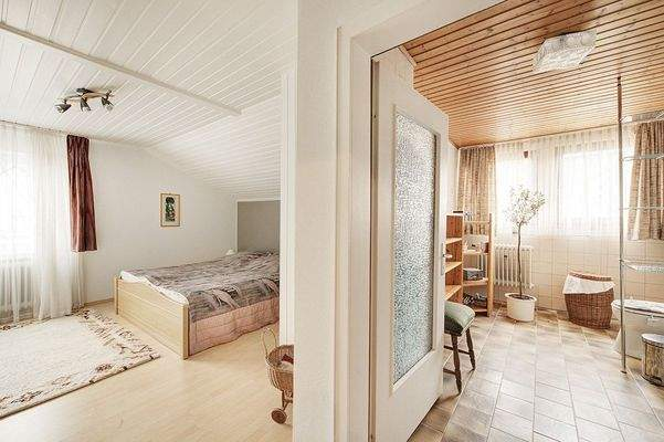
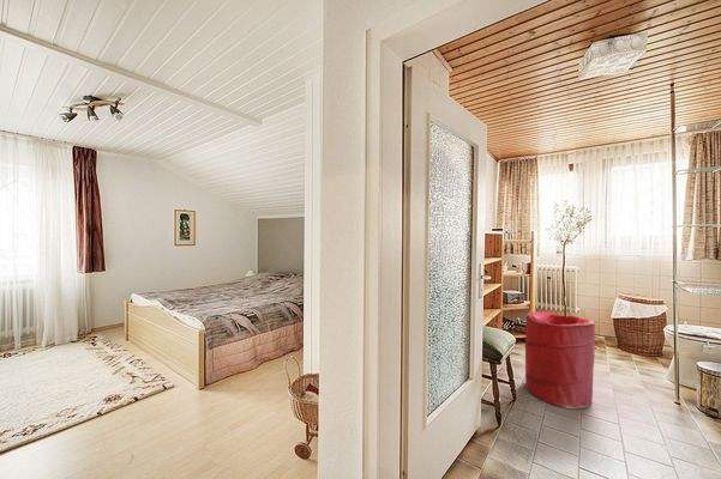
+ laundry hamper [524,310,596,410]
